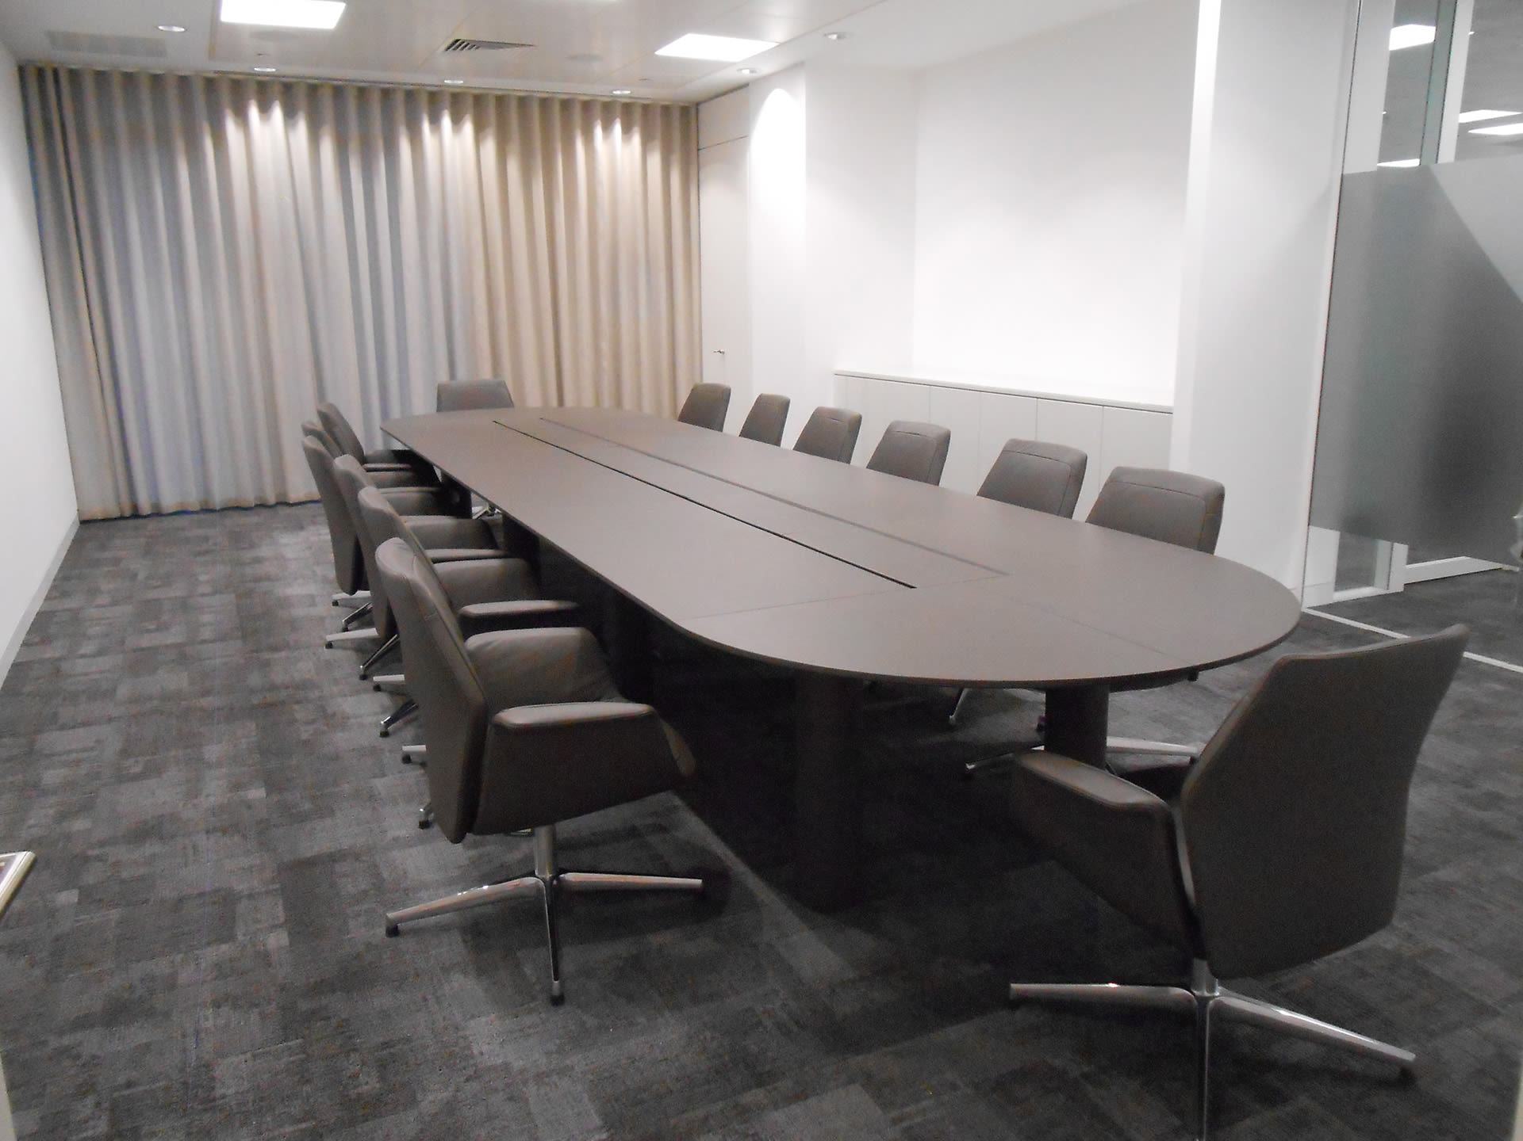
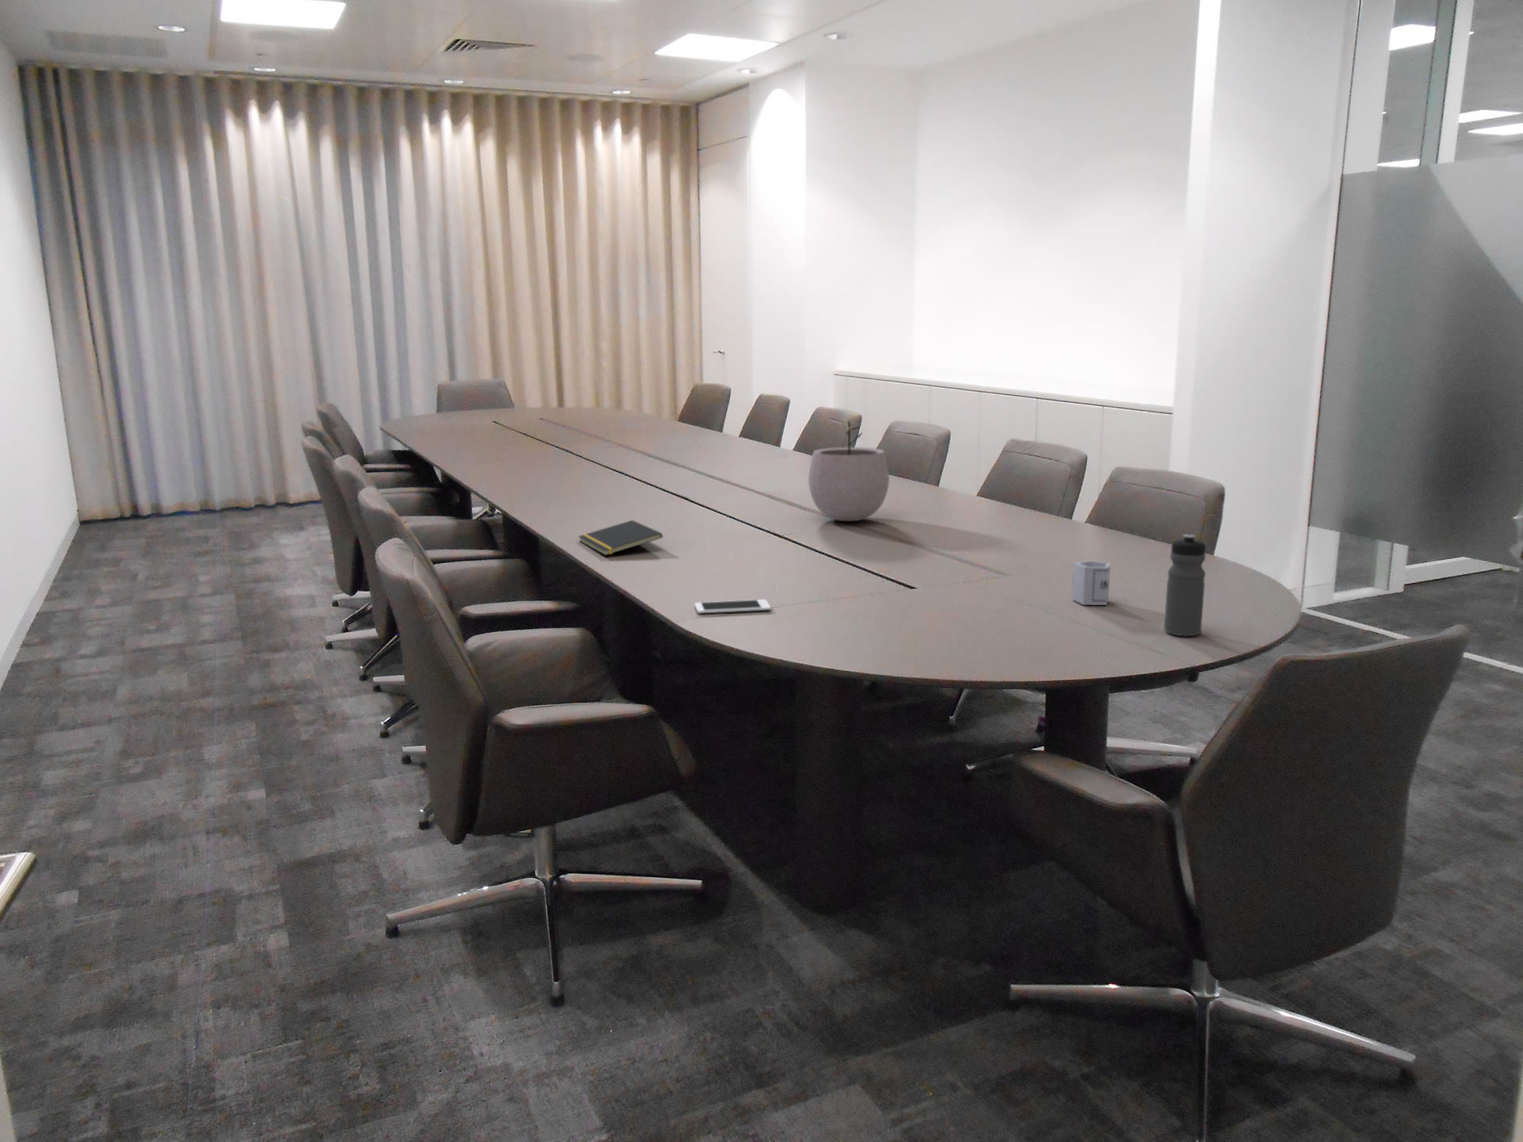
+ water bottle [1163,534,1206,637]
+ plant pot [807,420,890,522]
+ notepad [578,519,664,555]
+ cup [1071,560,1112,606]
+ cell phone [694,599,772,614]
